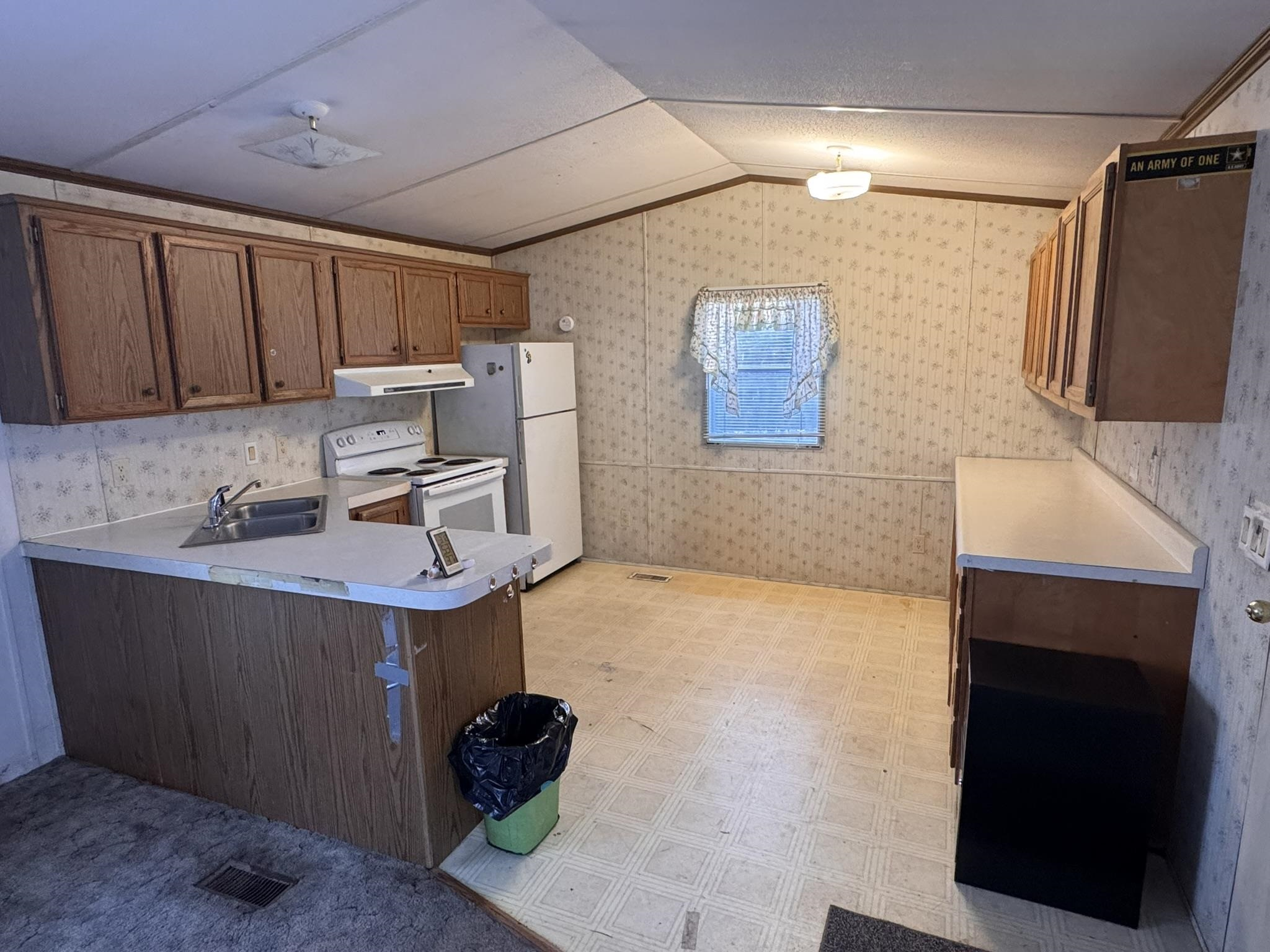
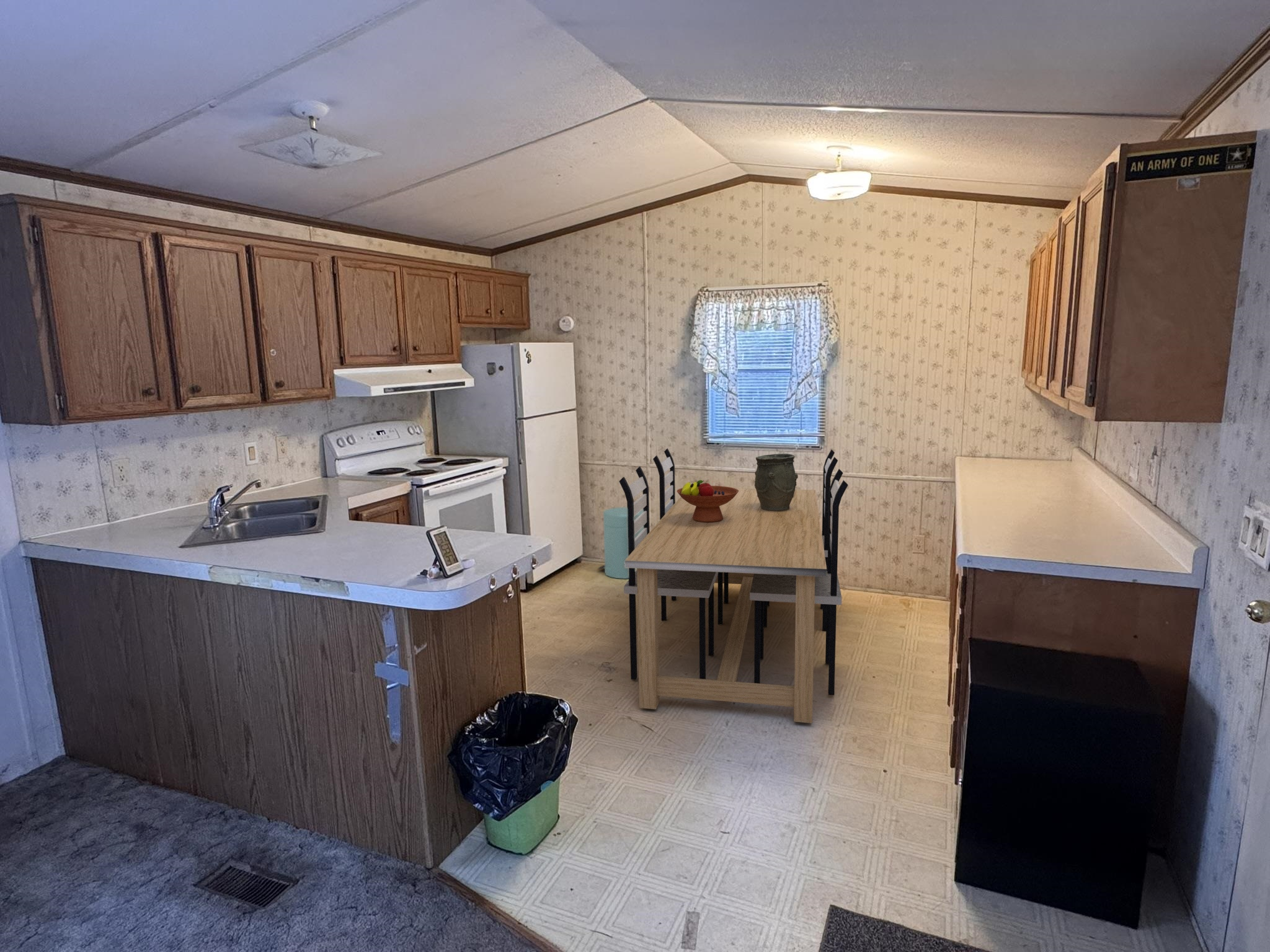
+ vase [754,453,799,511]
+ fruit bowl [677,480,739,522]
+ dining set [619,448,848,724]
+ trash can [597,506,644,580]
